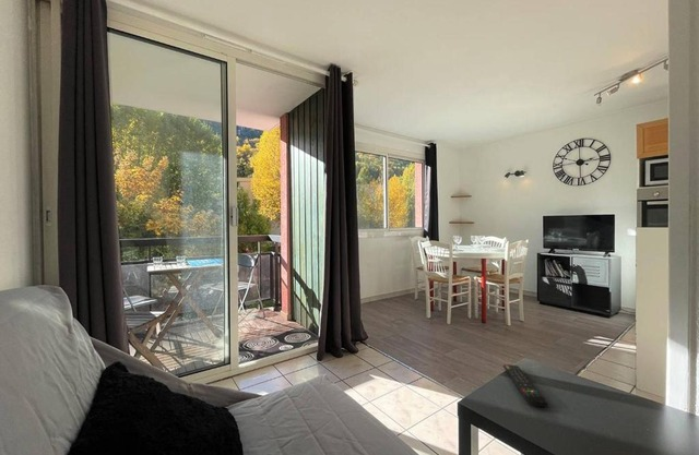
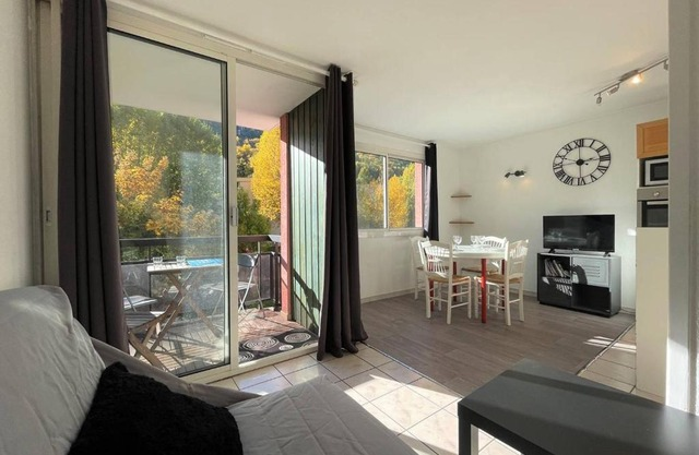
- remote control [502,363,549,407]
